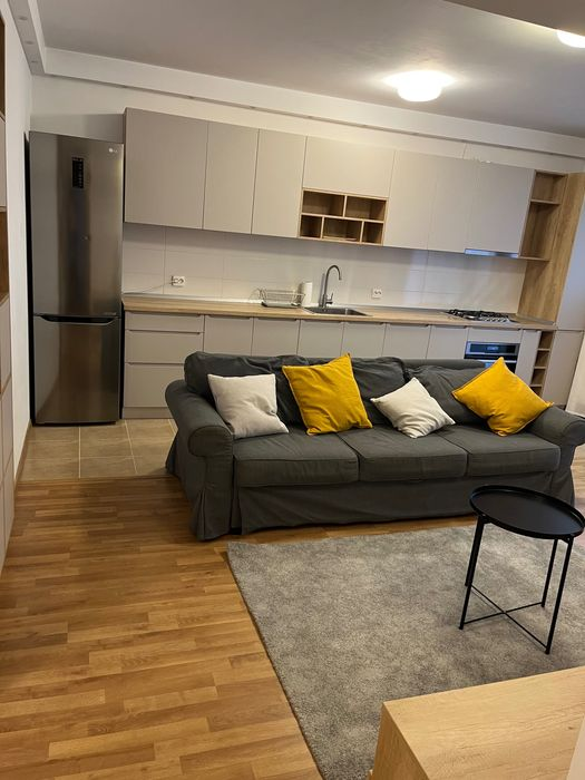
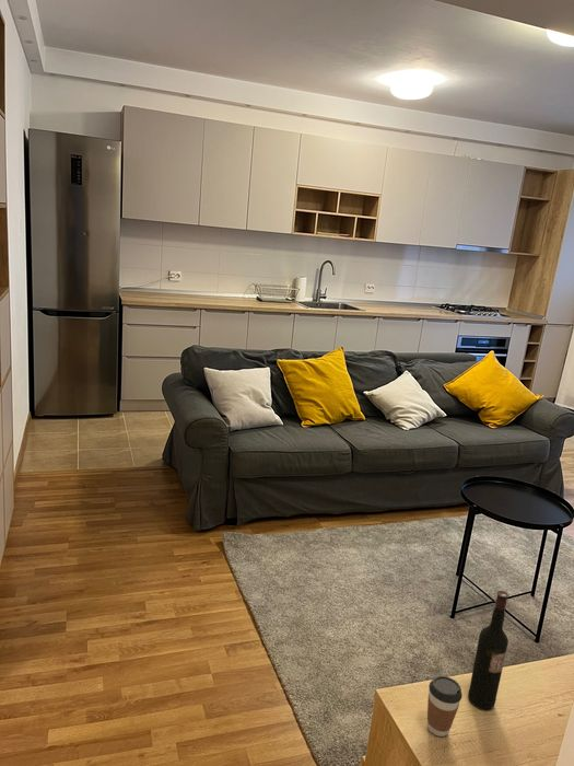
+ coffee cup [426,675,464,738]
+ wine bottle [467,590,509,711]
